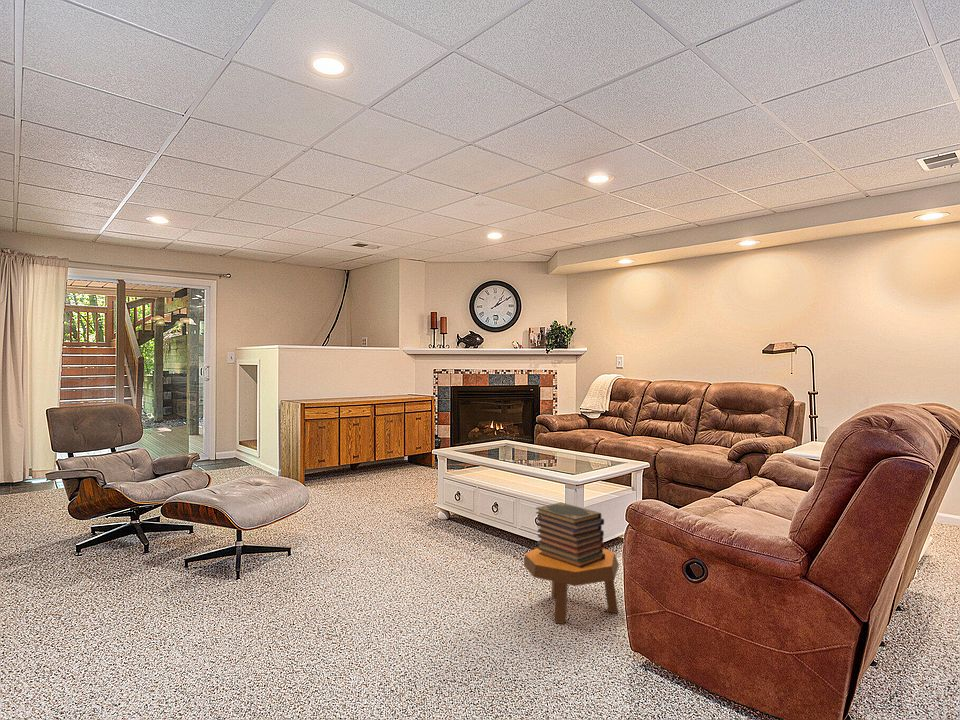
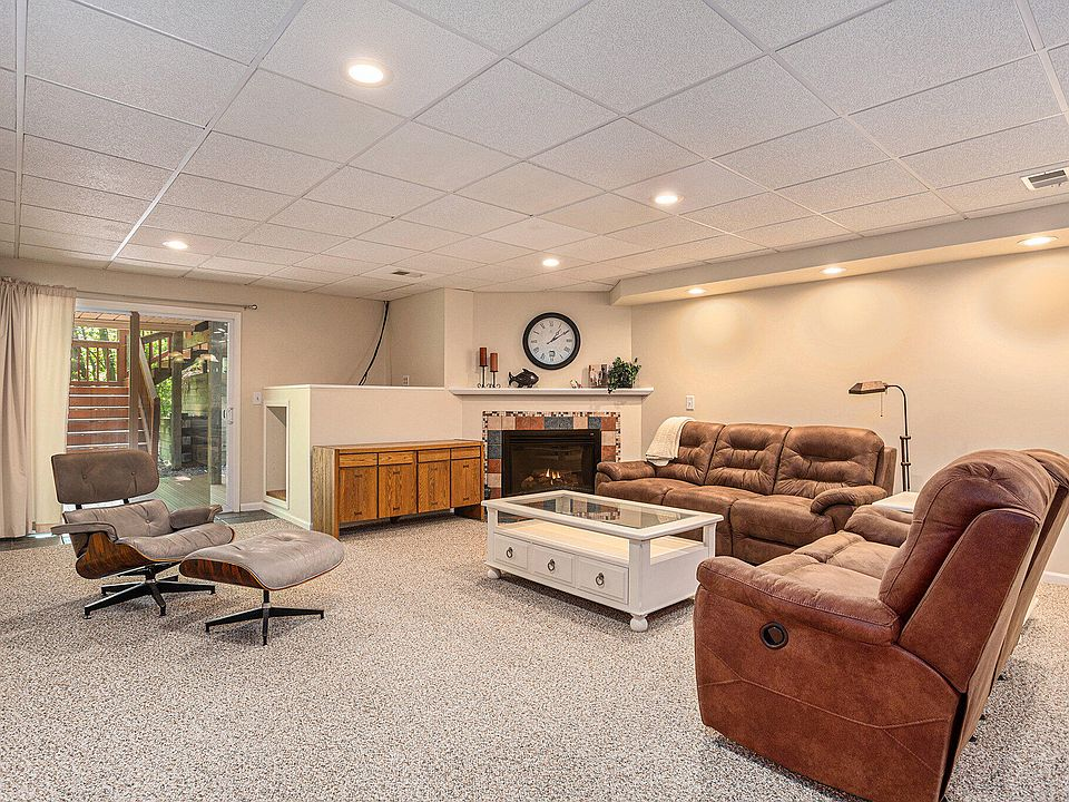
- footstool [523,547,620,625]
- book stack [535,501,605,568]
